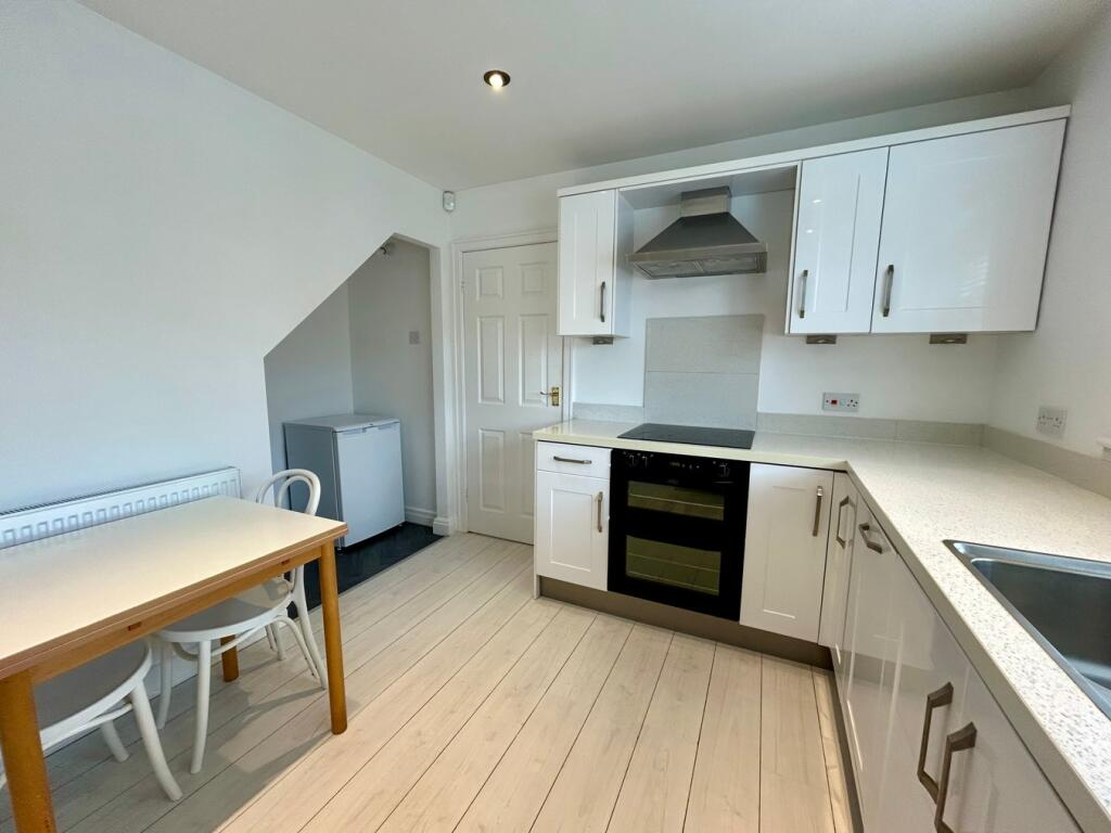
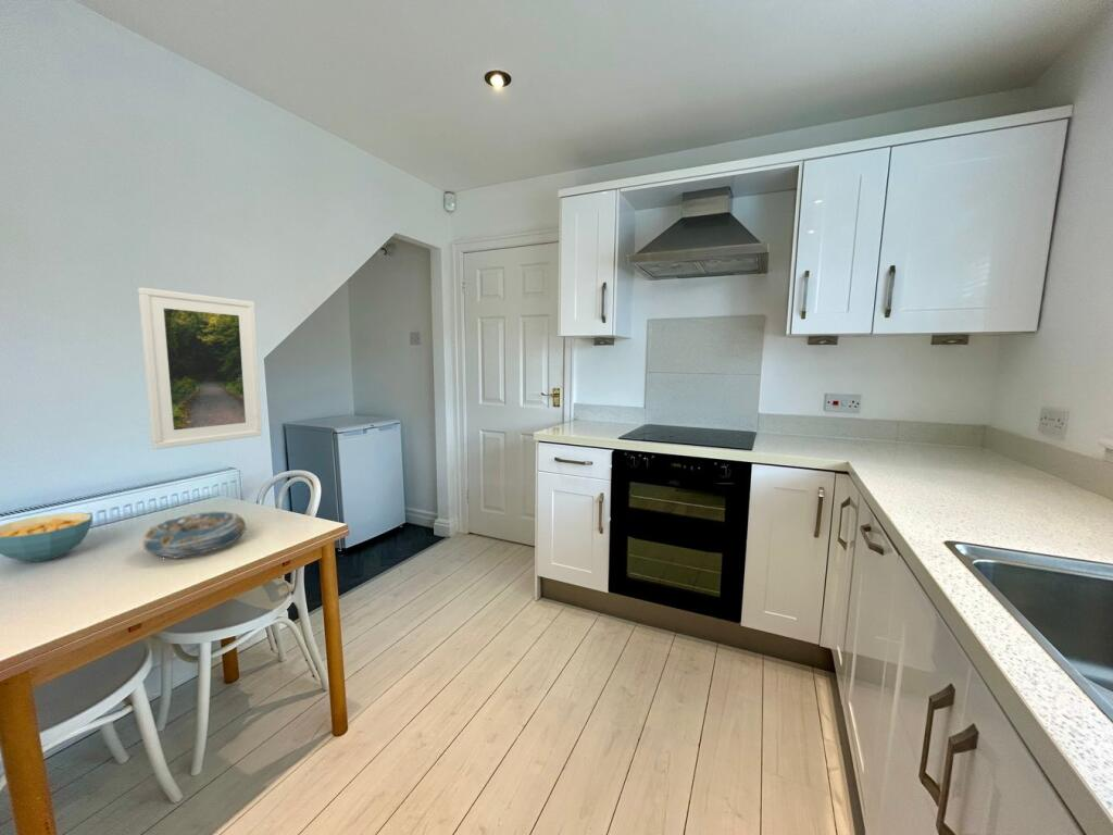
+ decorative bowl [141,510,248,560]
+ cereal bowl [0,511,93,563]
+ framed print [137,287,263,450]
